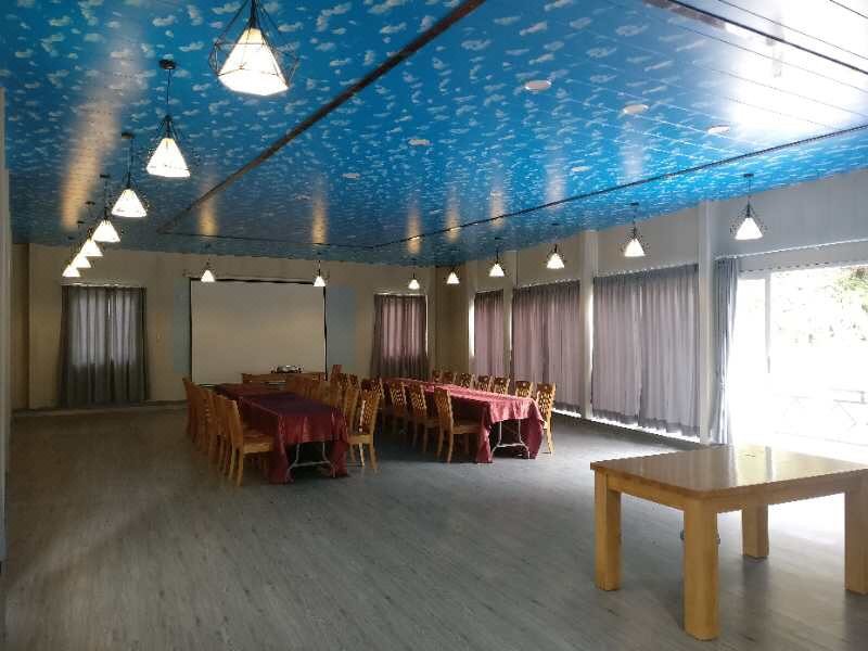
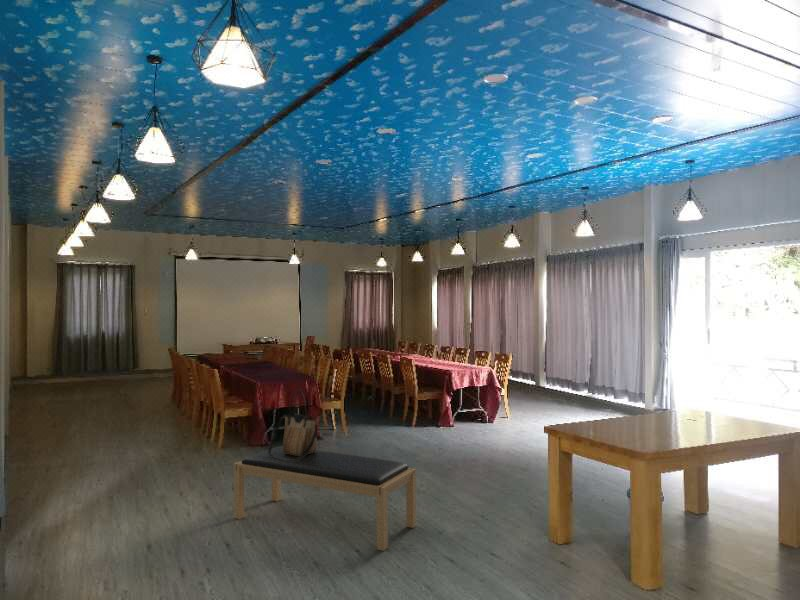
+ bench [233,445,417,552]
+ tote bag [267,389,319,462]
